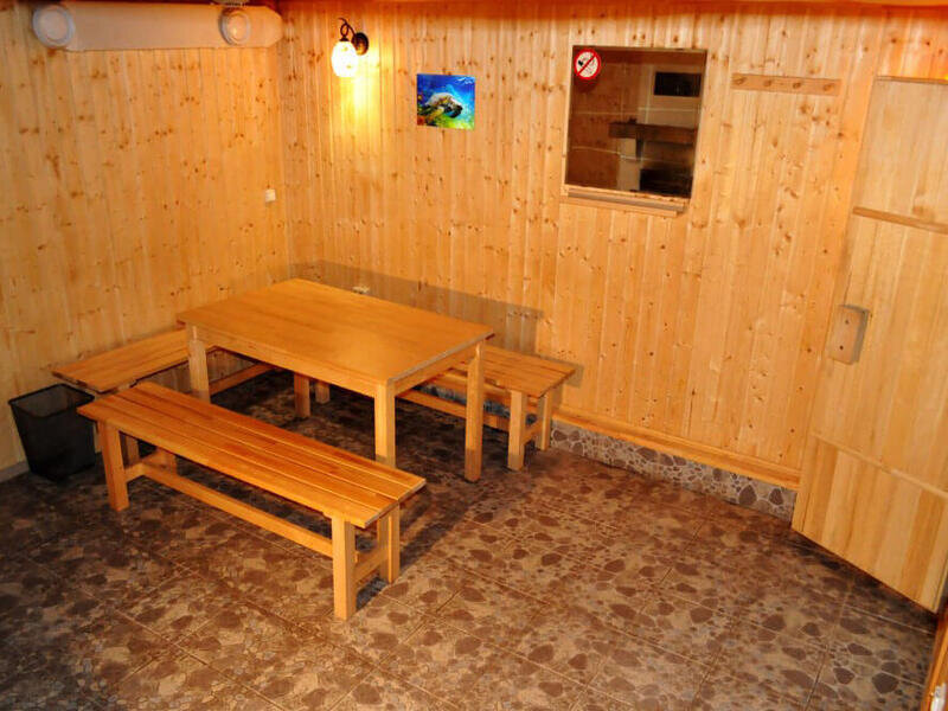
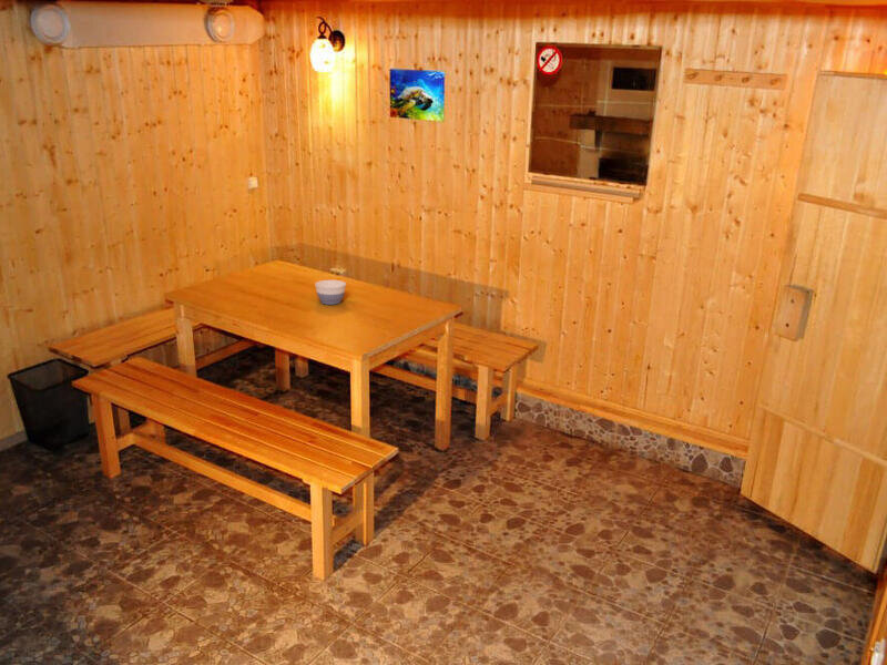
+ bowl [314,279,347,306]
